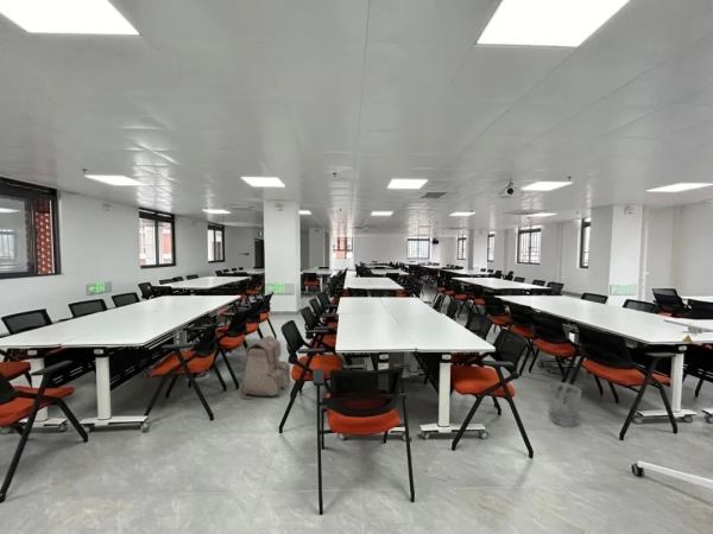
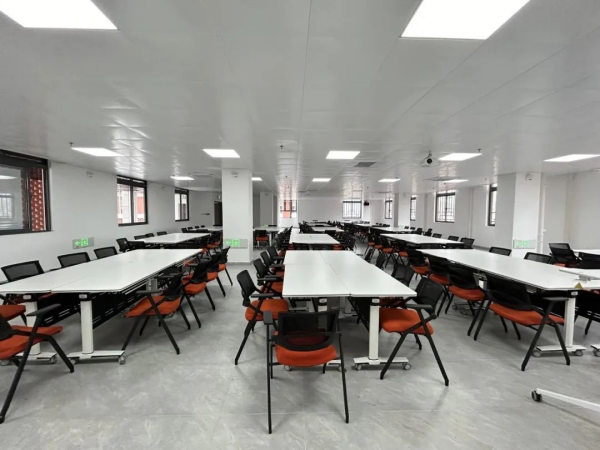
- backpack [239,335,291,400]
- wastebasket [547,381,582,428]
